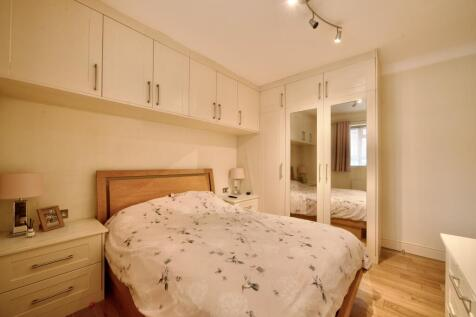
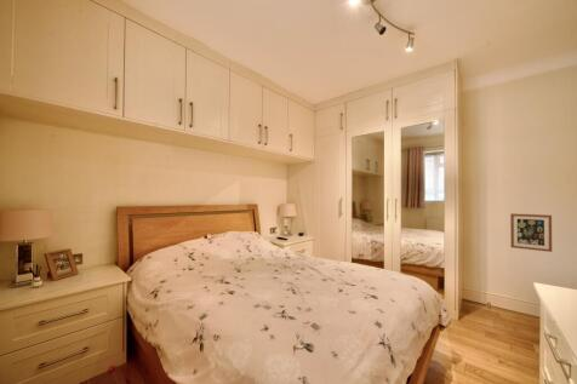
+ wall art [509,212,553,253]
